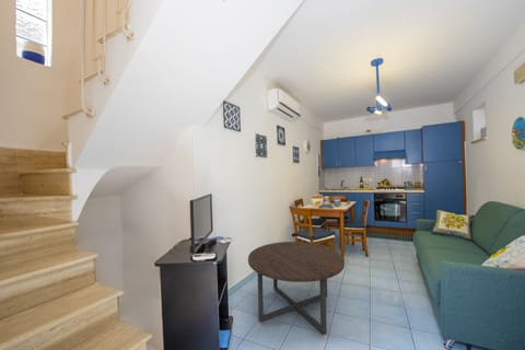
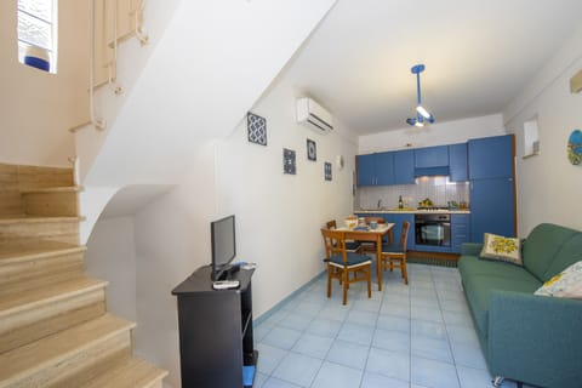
- coffee table [247,241,346,337]
